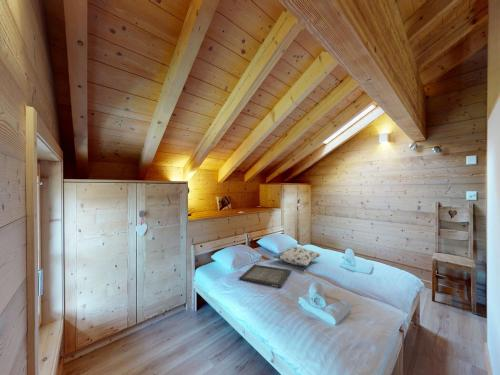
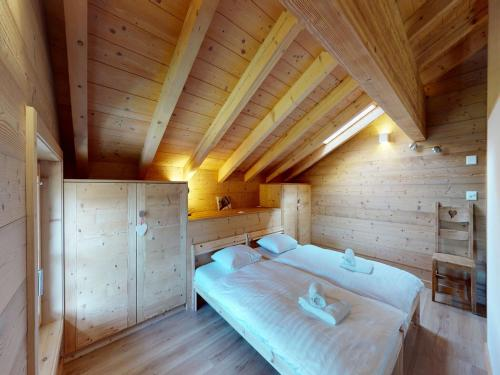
- serving tray [238,264,293,288]
- decorative pillow [272,246,322,267]
